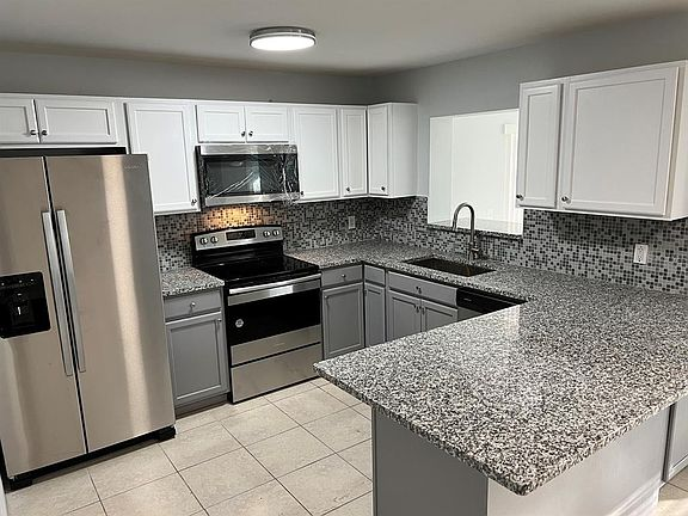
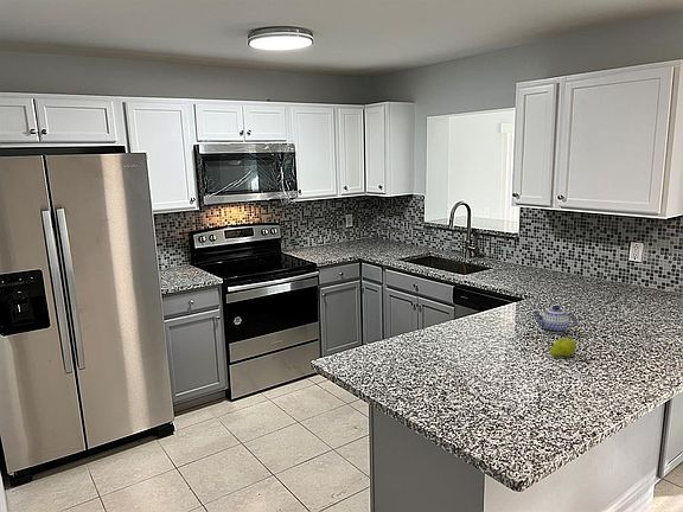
+ fruit [544,337,577,358]
+ teapot [531,303,580,334]
